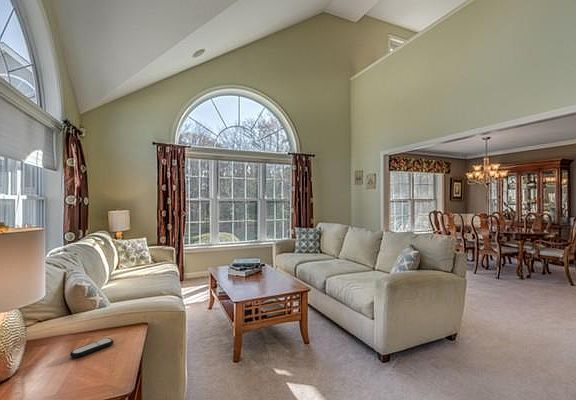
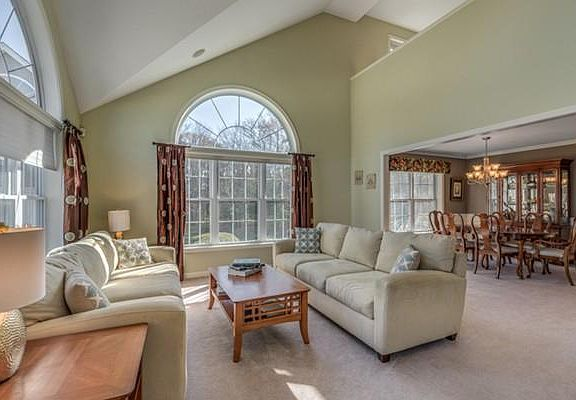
- remote control [69,337,115,359]
